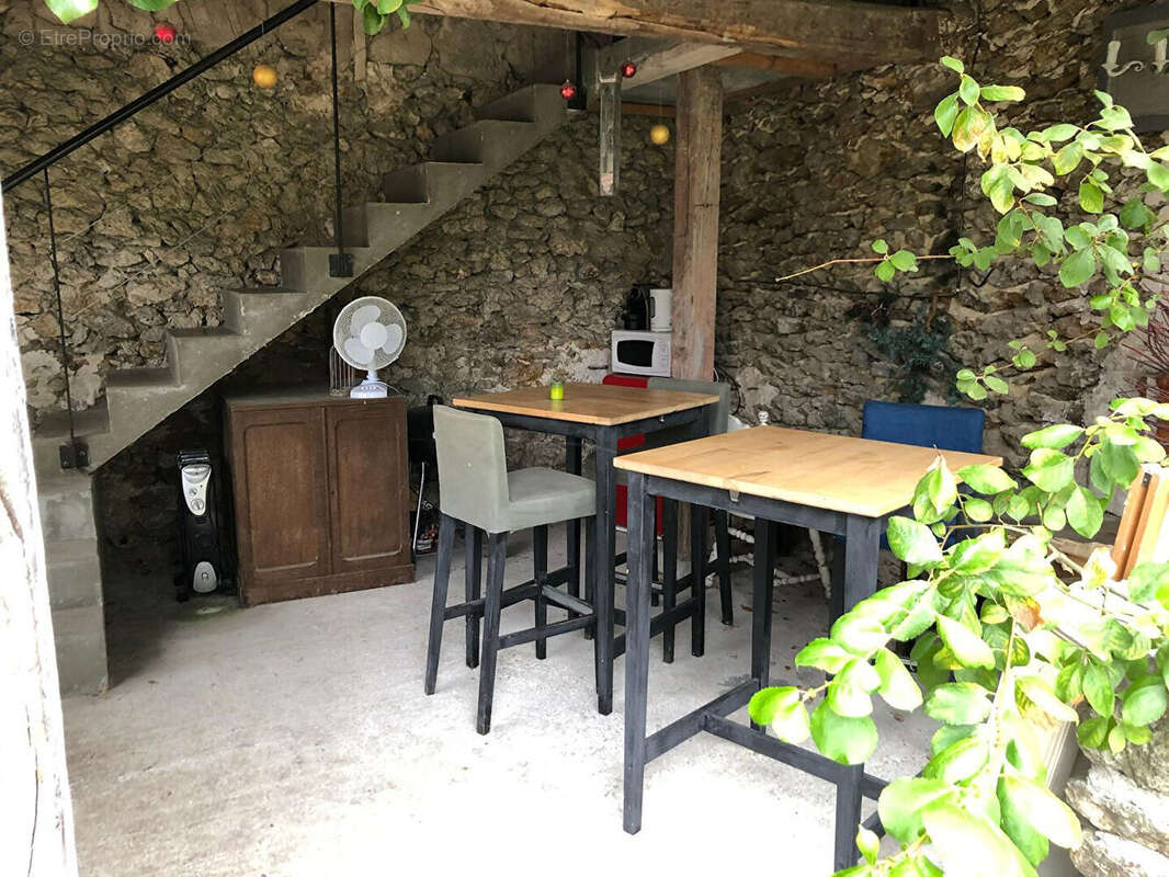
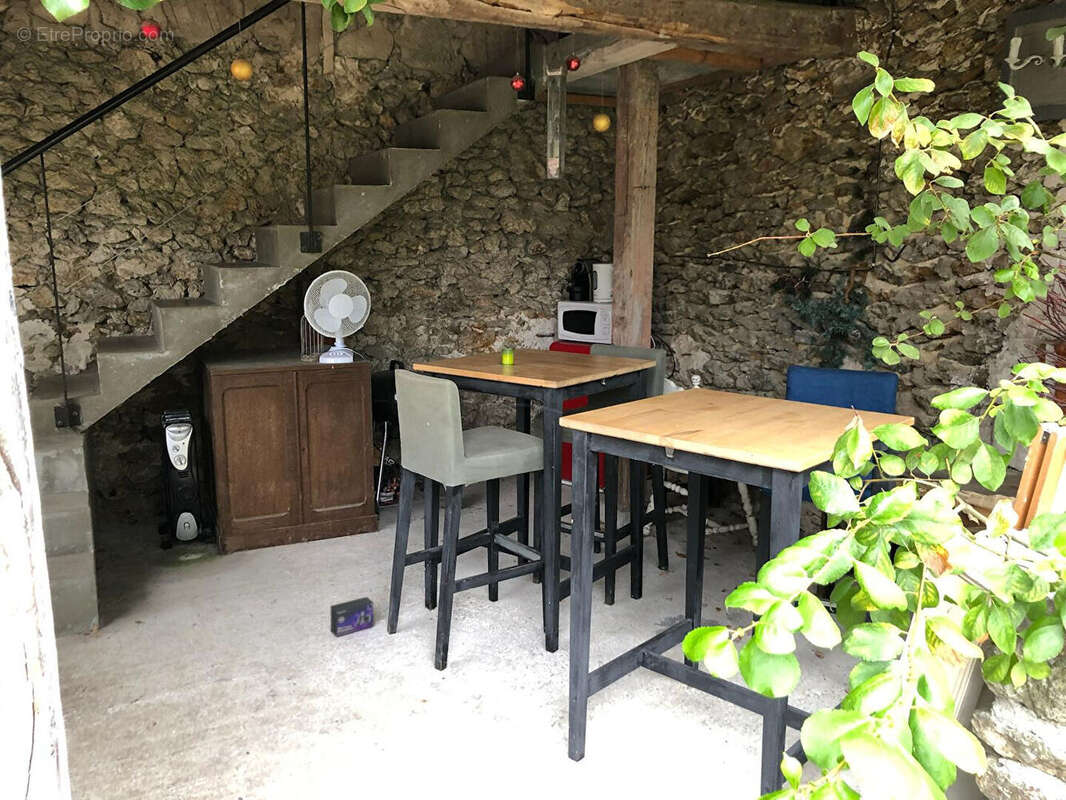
+ box [329,596,374,638]
